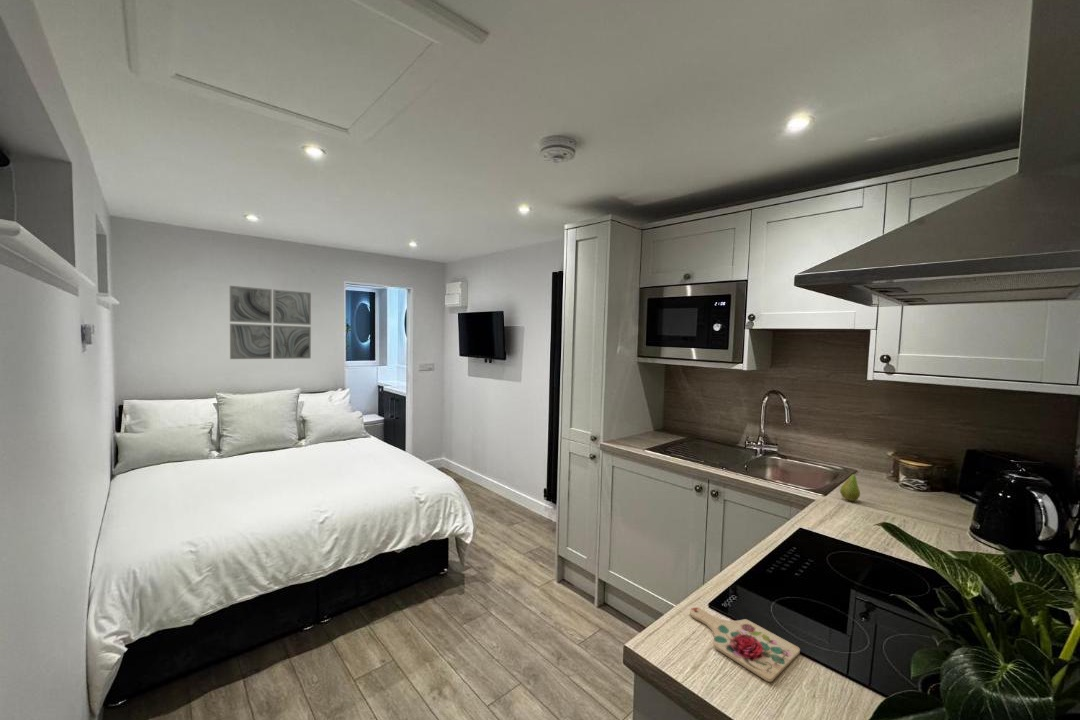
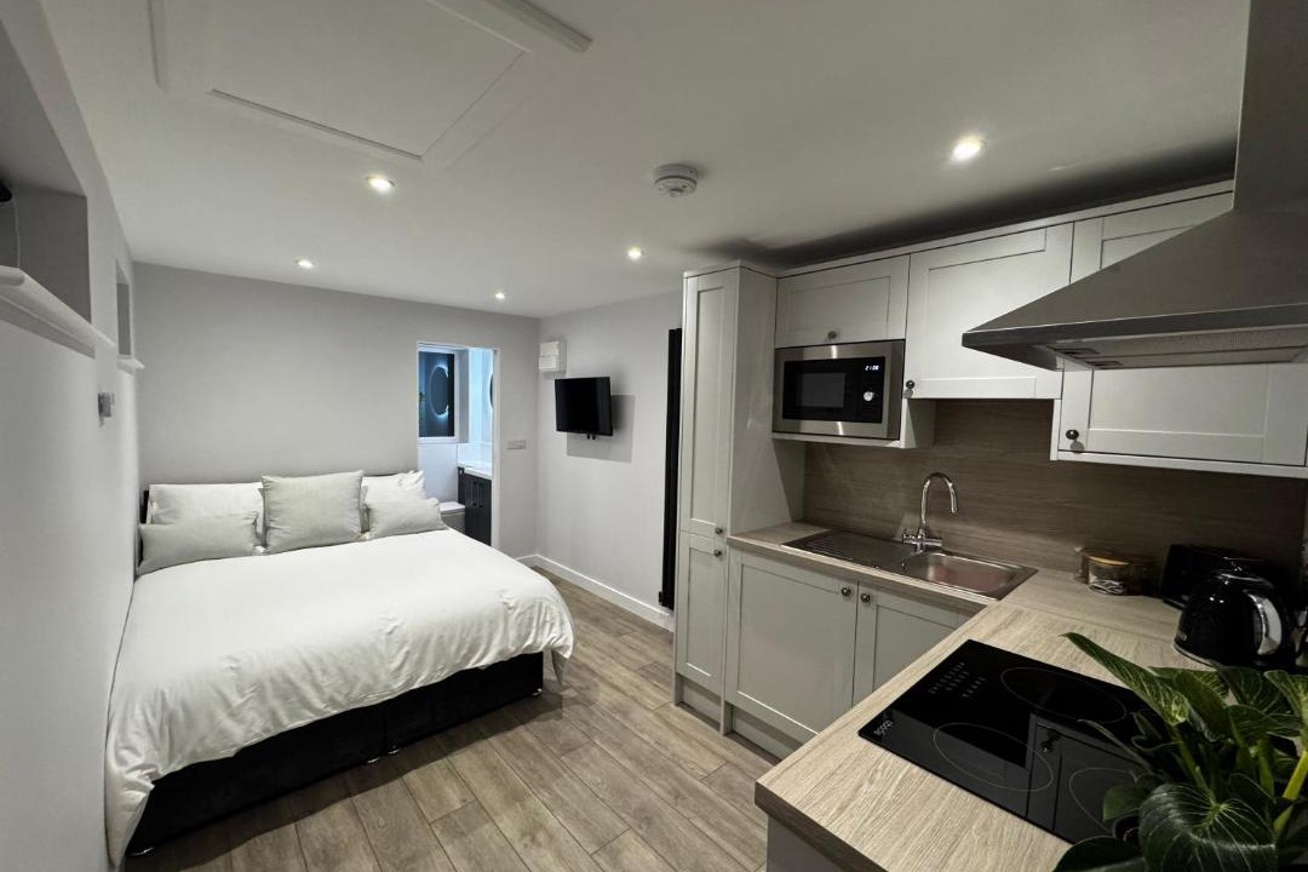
- cutting board [689,607,801,683]
- wall art [229,285,312,360]
- fruit [839,471,861,502]
